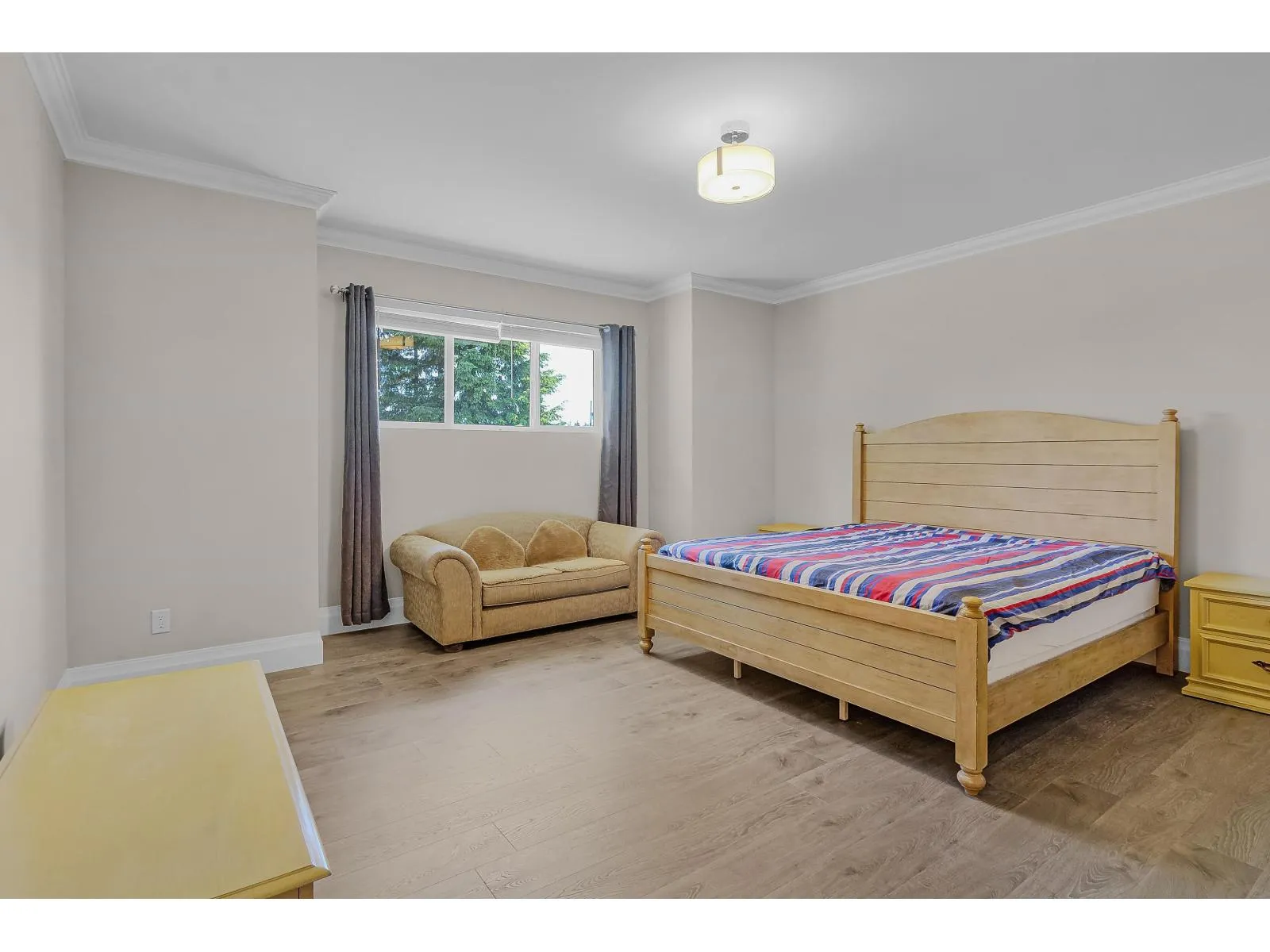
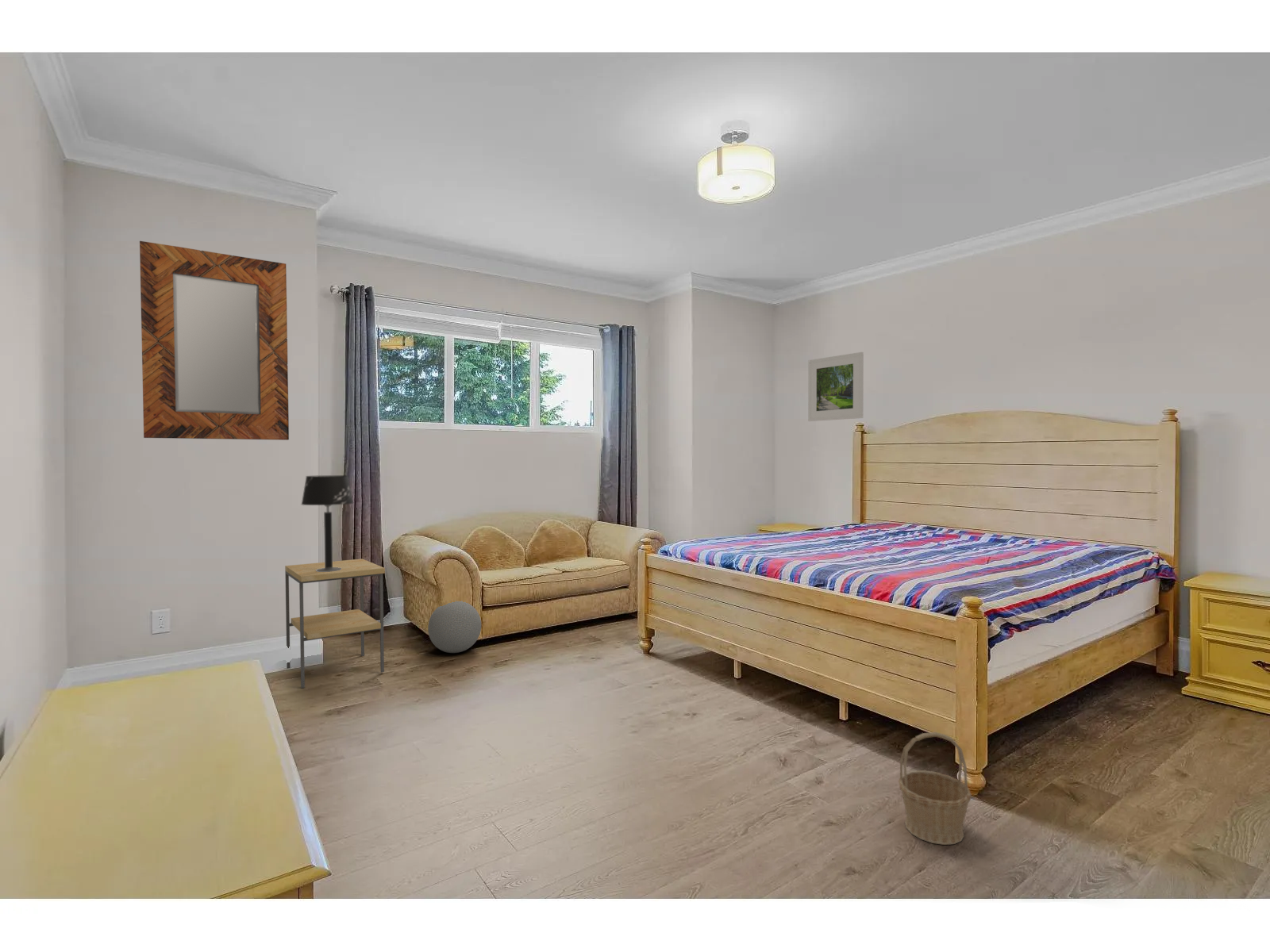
+ table lamp [300,474,354,572]
+ home mirror [139,240,290,440]
+ side table [284,558,386,689]
+ decorative ball [427,601,482,654]
+ basket [898,731,972,846]
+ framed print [807,351,864,422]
